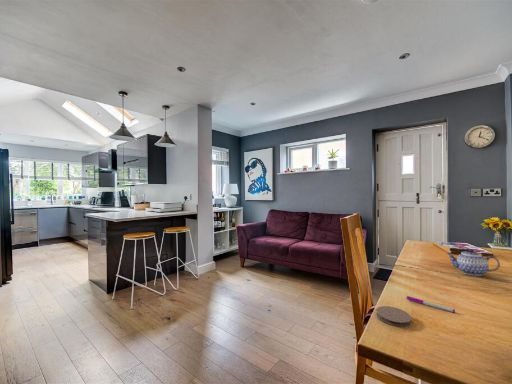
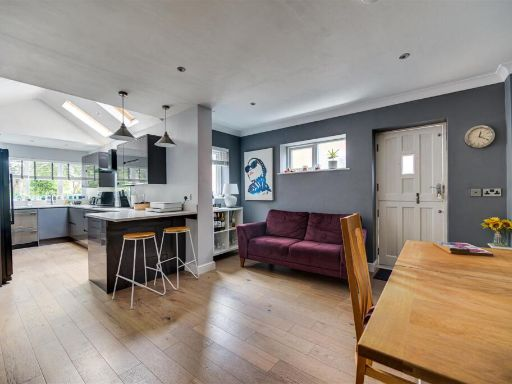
- pen [406,295,456,314]
- teapot [445,248,501,277]
- coaster [376,305,413,328]
